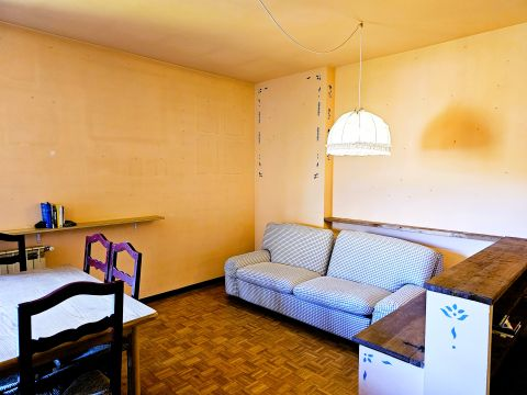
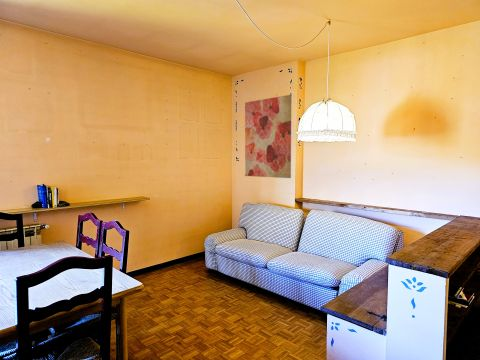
+ wall art [244,94,292,179]
